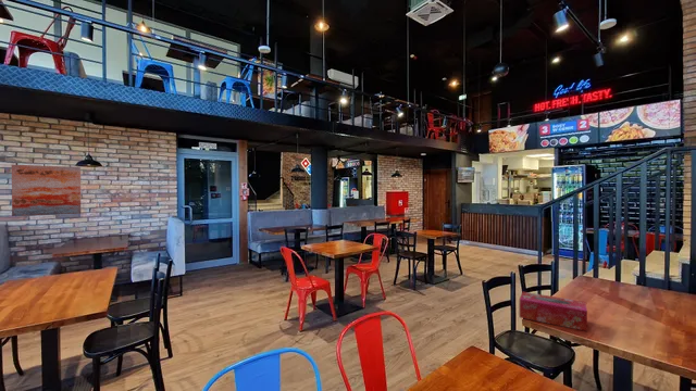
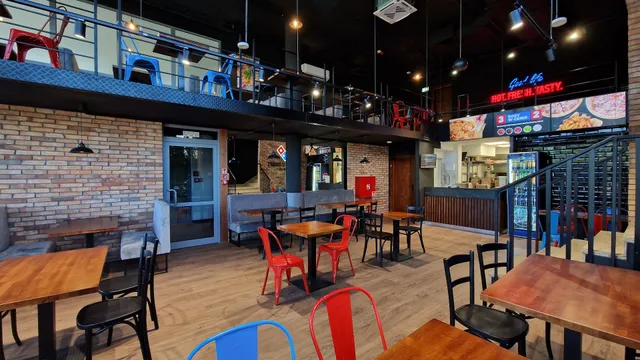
- tissue box [519,291,588,332]
- wall art [11,164,82,217]
